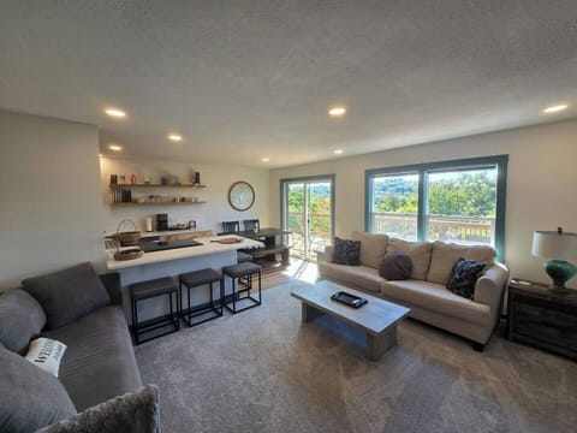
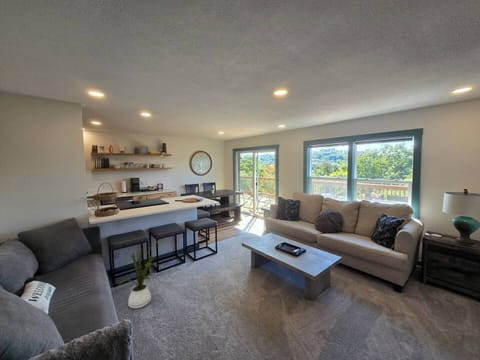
+ house plant [118,239,162,309]
